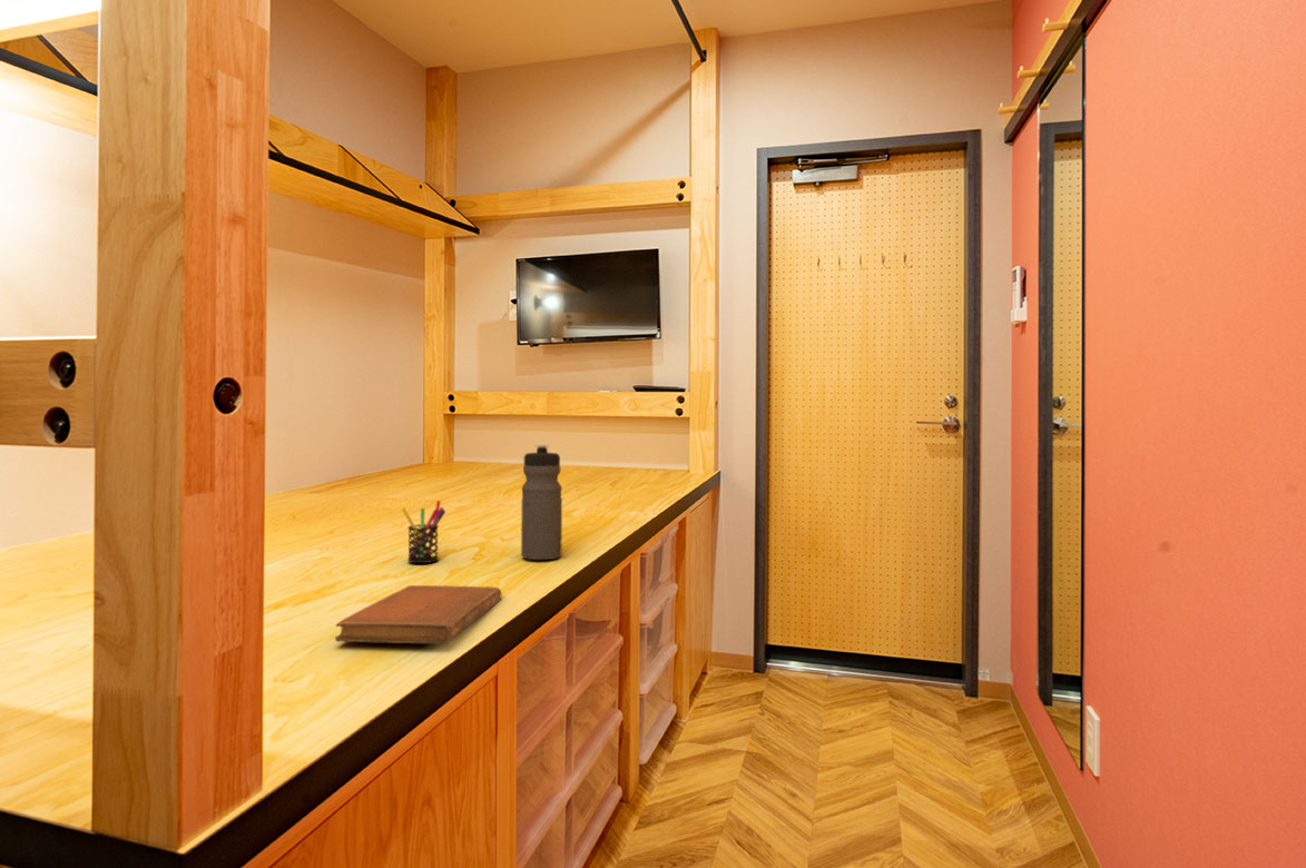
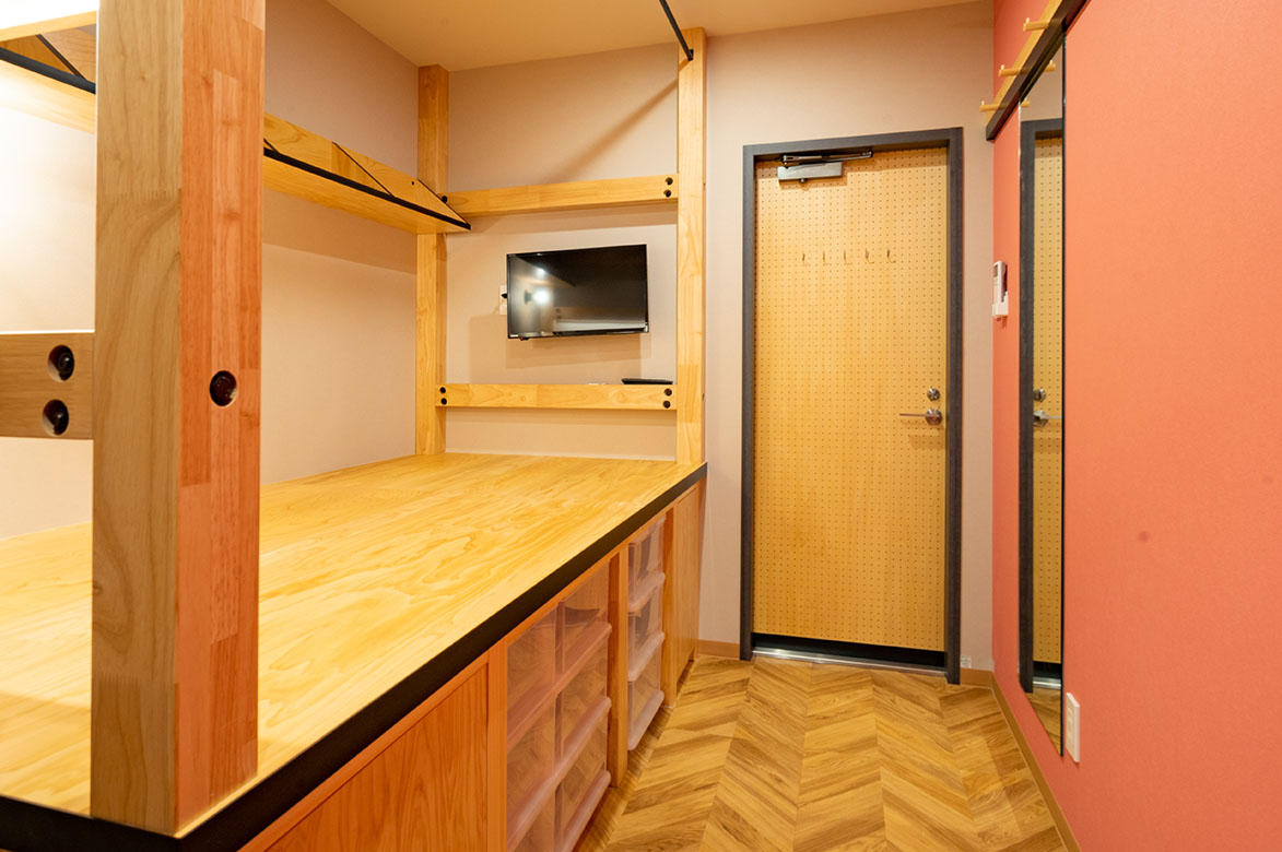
- notebook [334,584,502,644]
- pen holder [401,500,446,564]
- water bottle [520,444,563,561]
